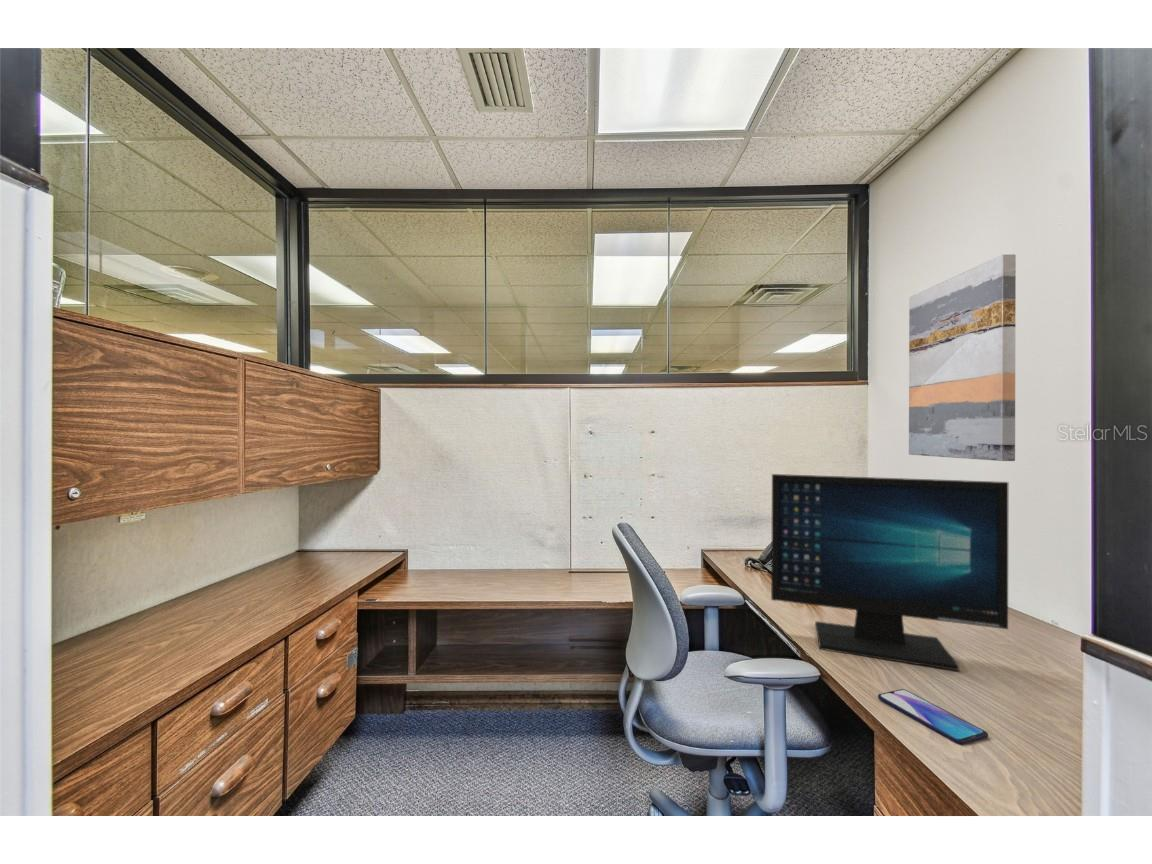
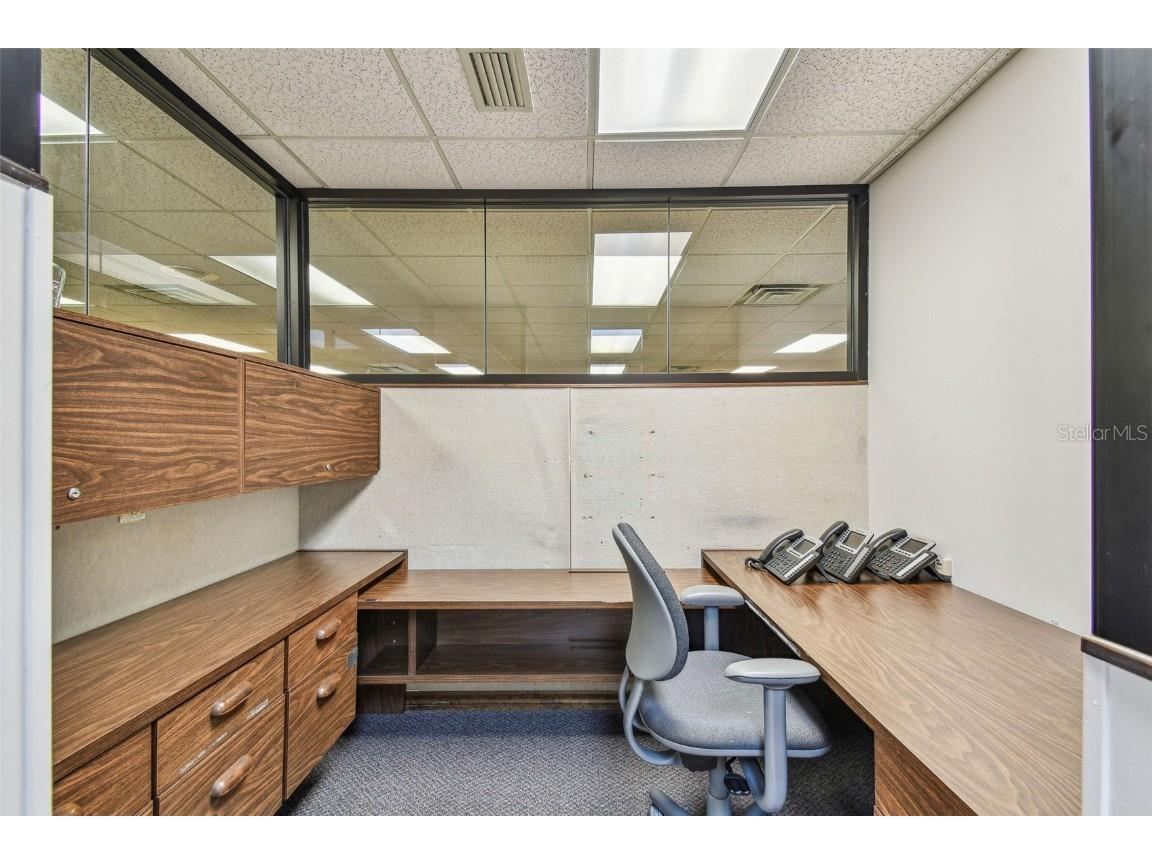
- smartphone [877,688,989,745]
- computer monitor [770,473,1009,672]
- wall art [908,253,1017,462]
